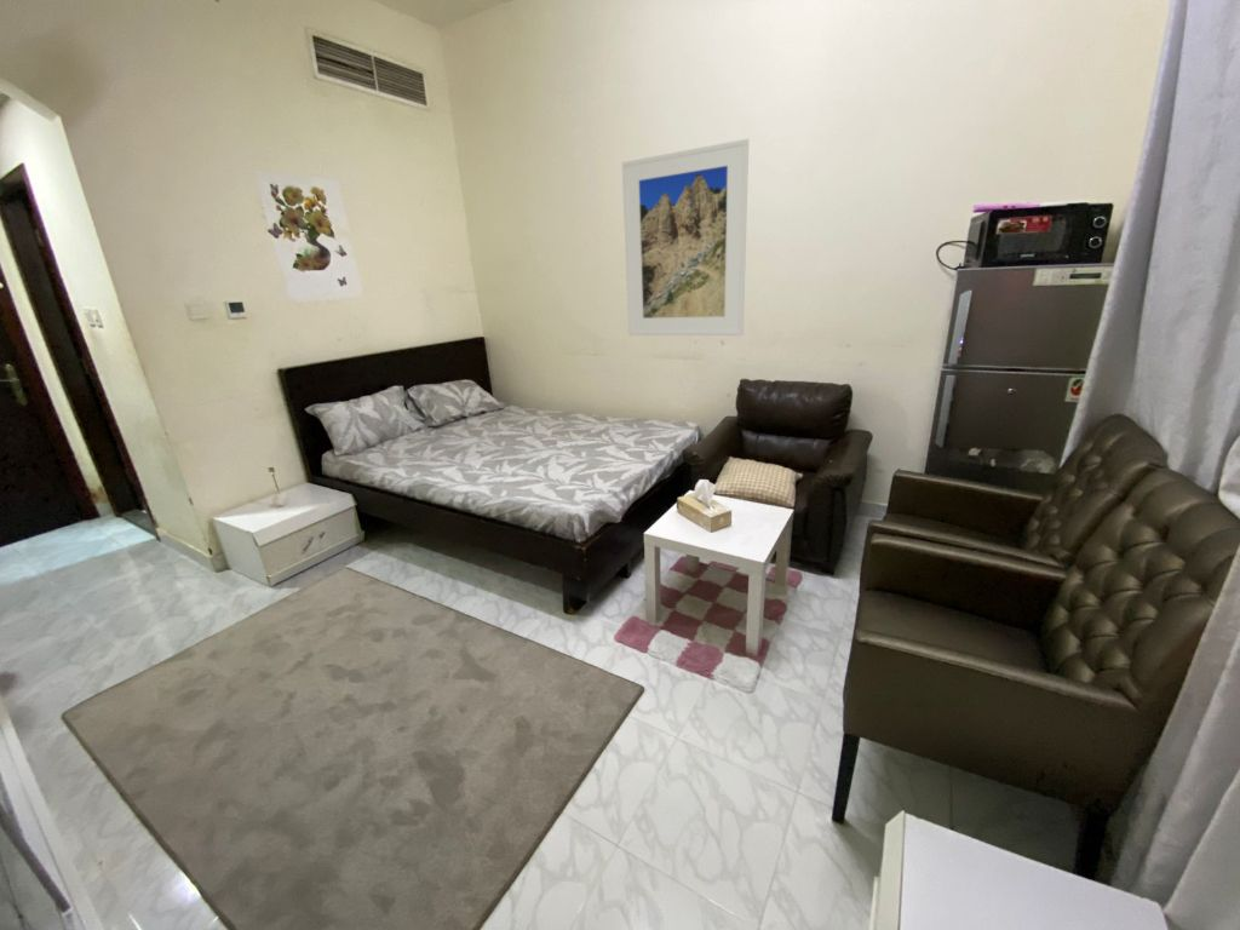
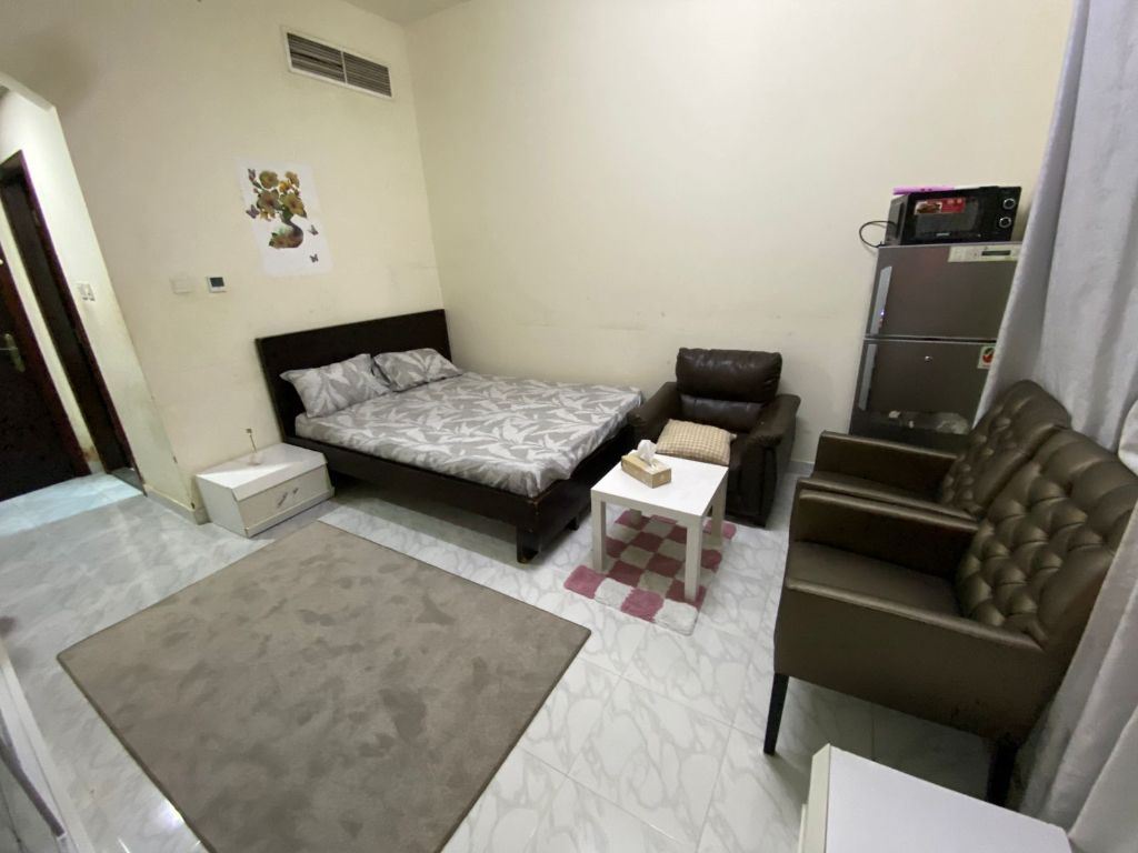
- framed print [621,138,750,337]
